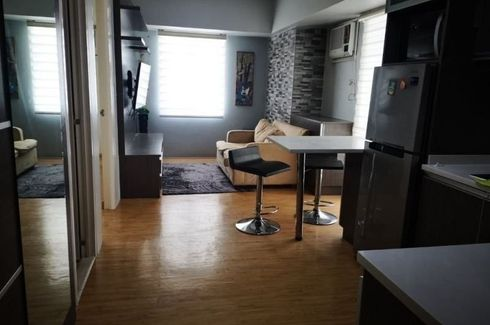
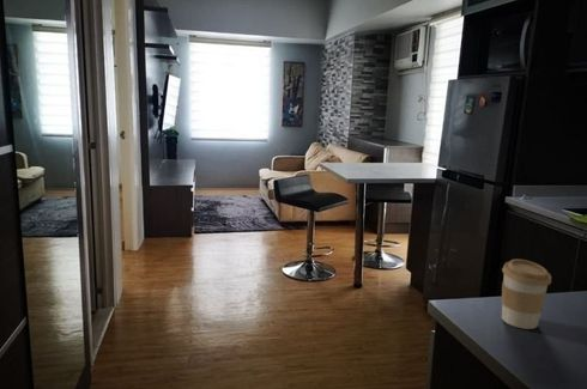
+ coffee cup [501,259,552,330]
